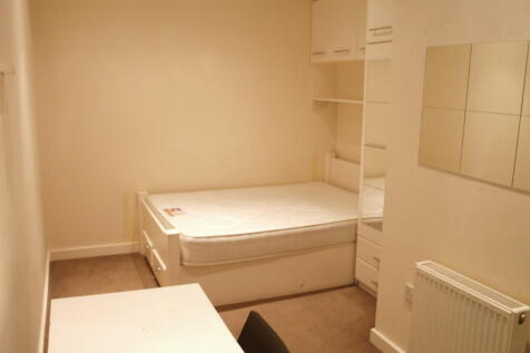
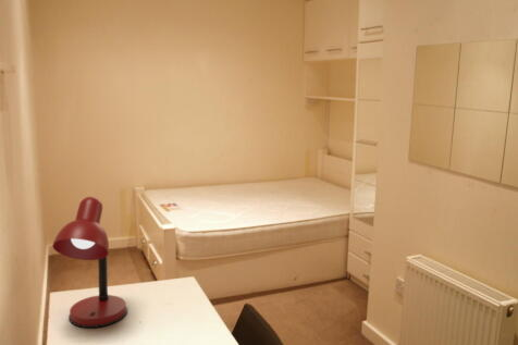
+ desk lamp [51,196,128,329]
